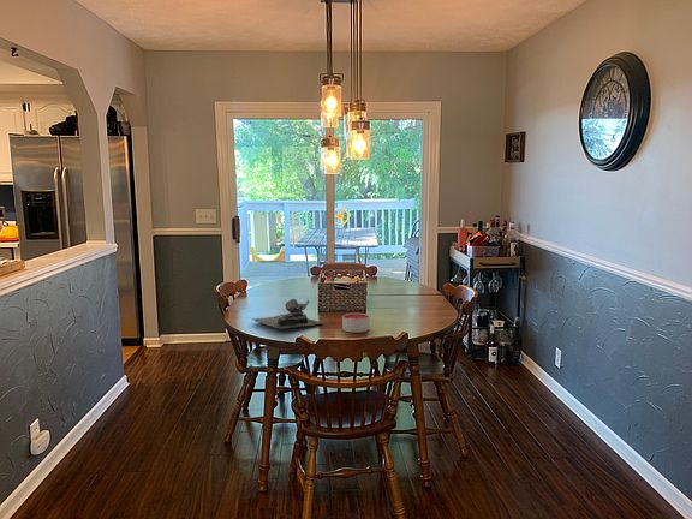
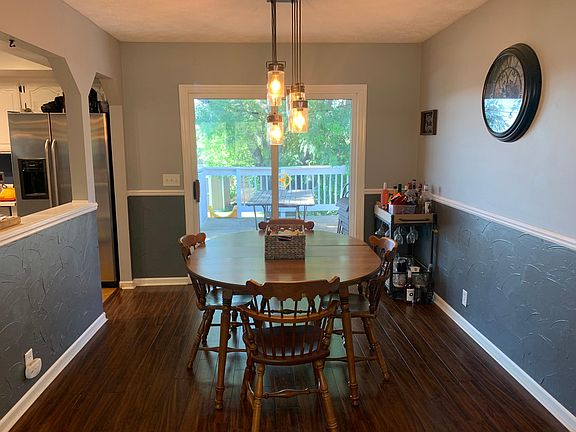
- candle [341,311,371,334]
- flower [252,298,324,330]
